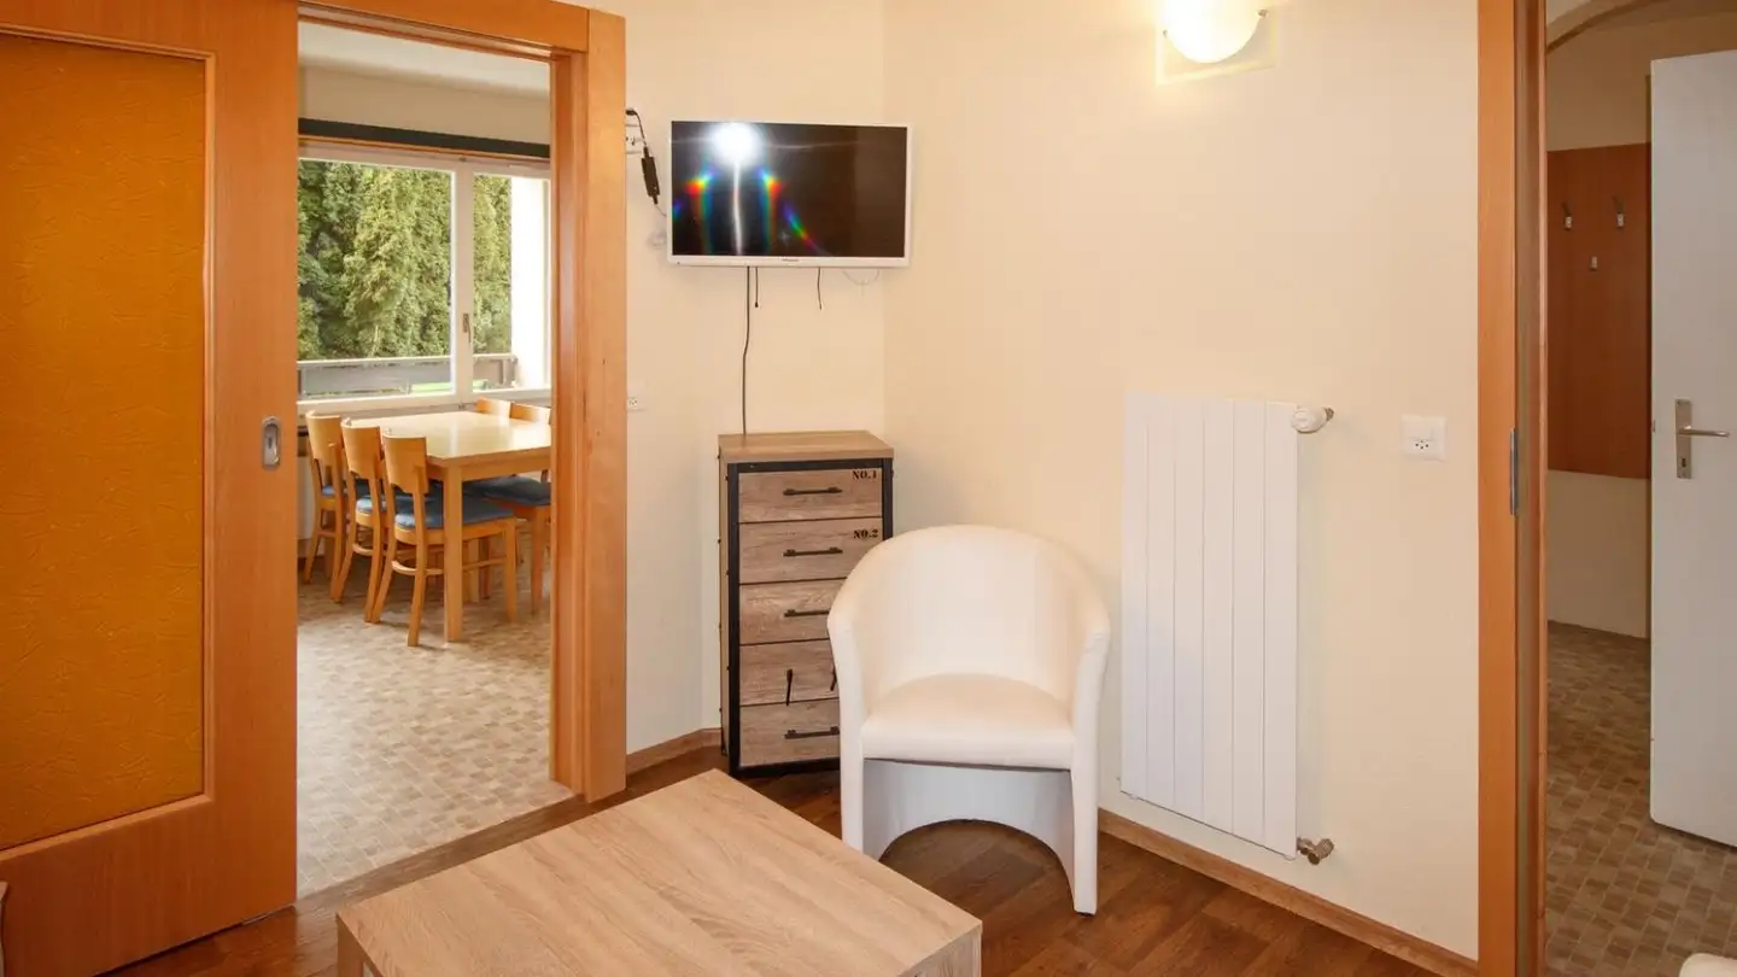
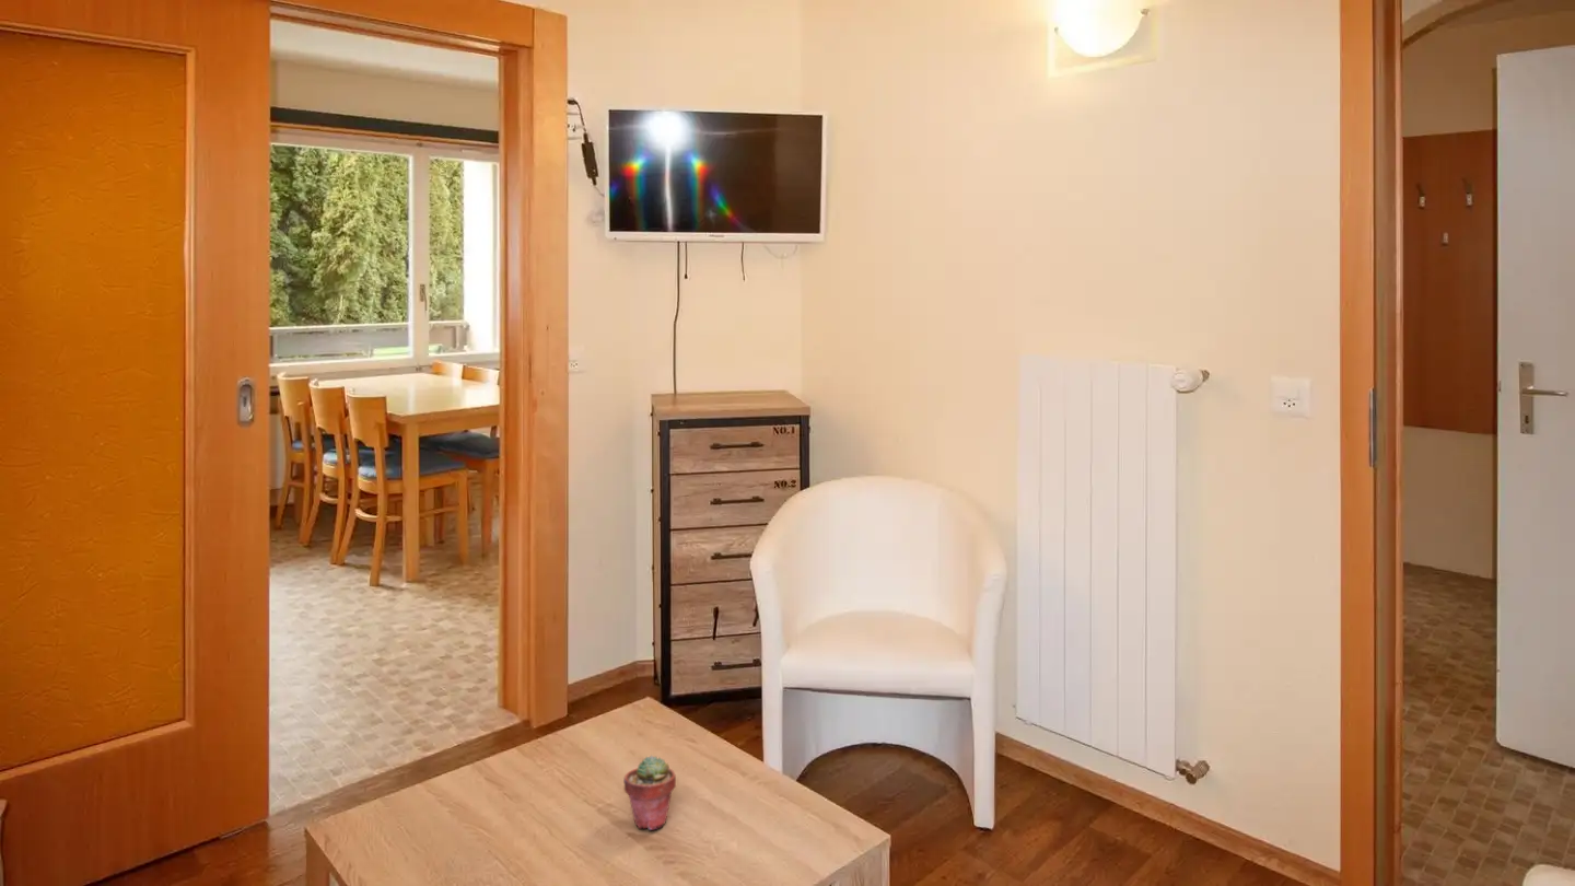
+ potted succulent [622,754,677,831]
